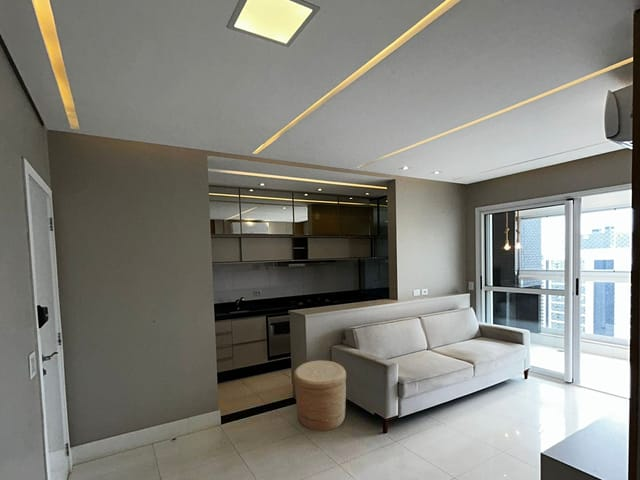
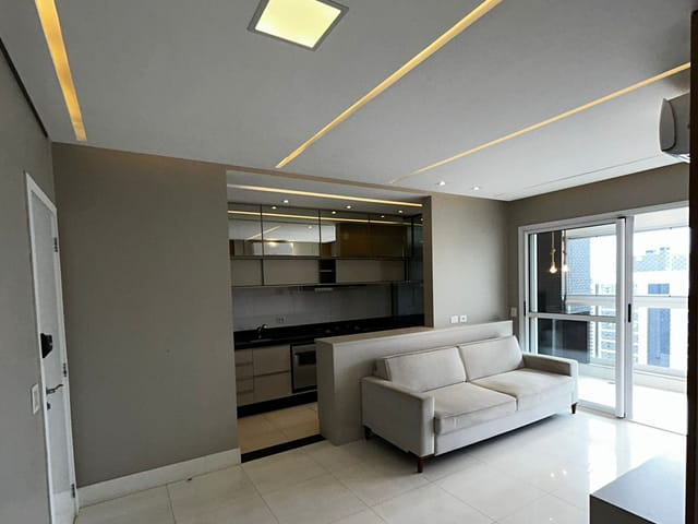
- basket [293,359,347,432]
